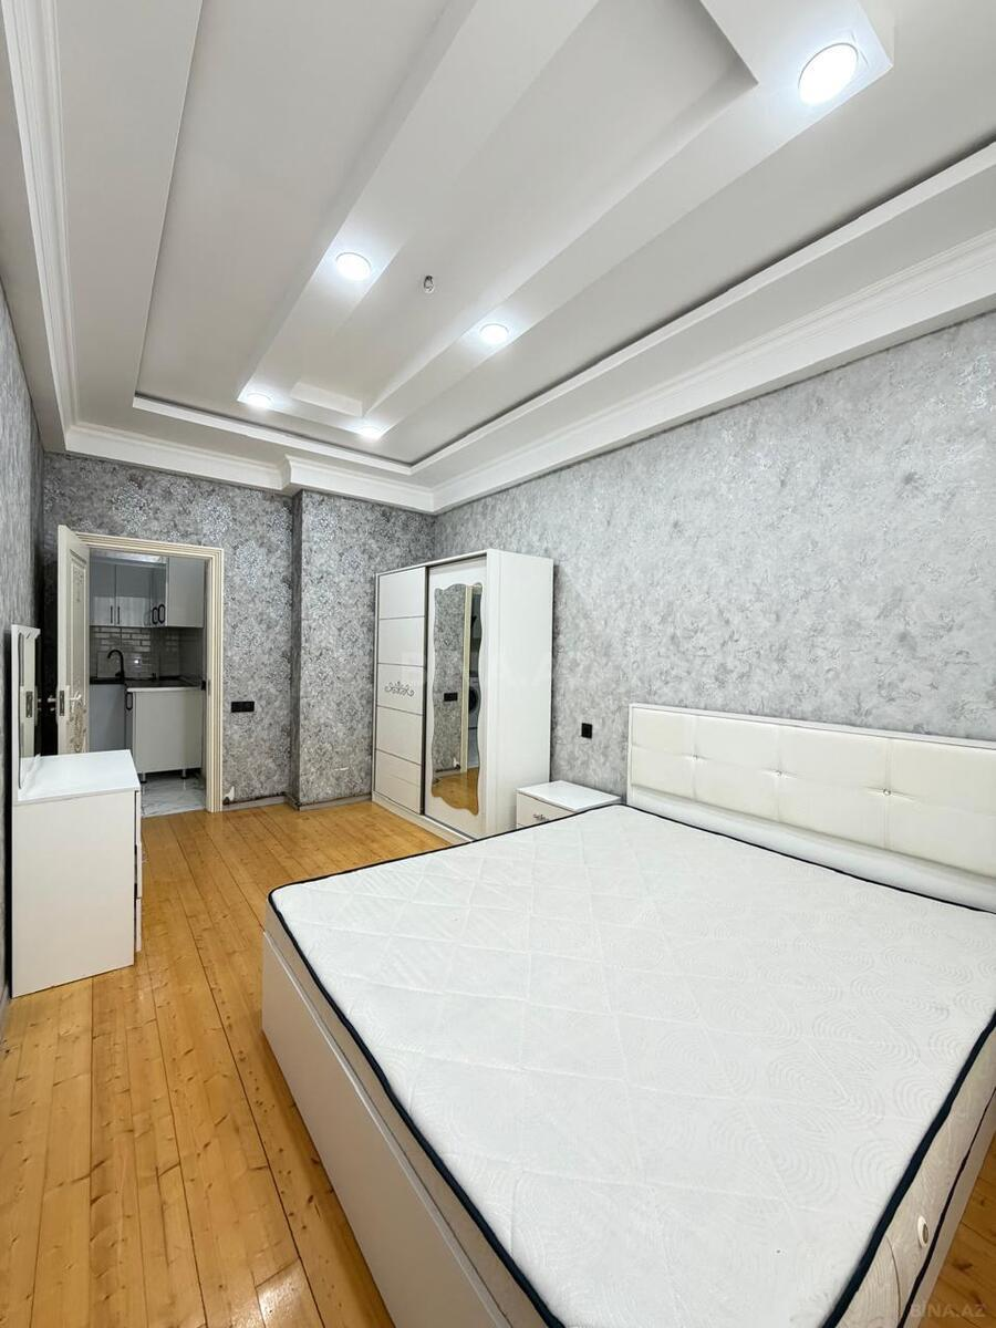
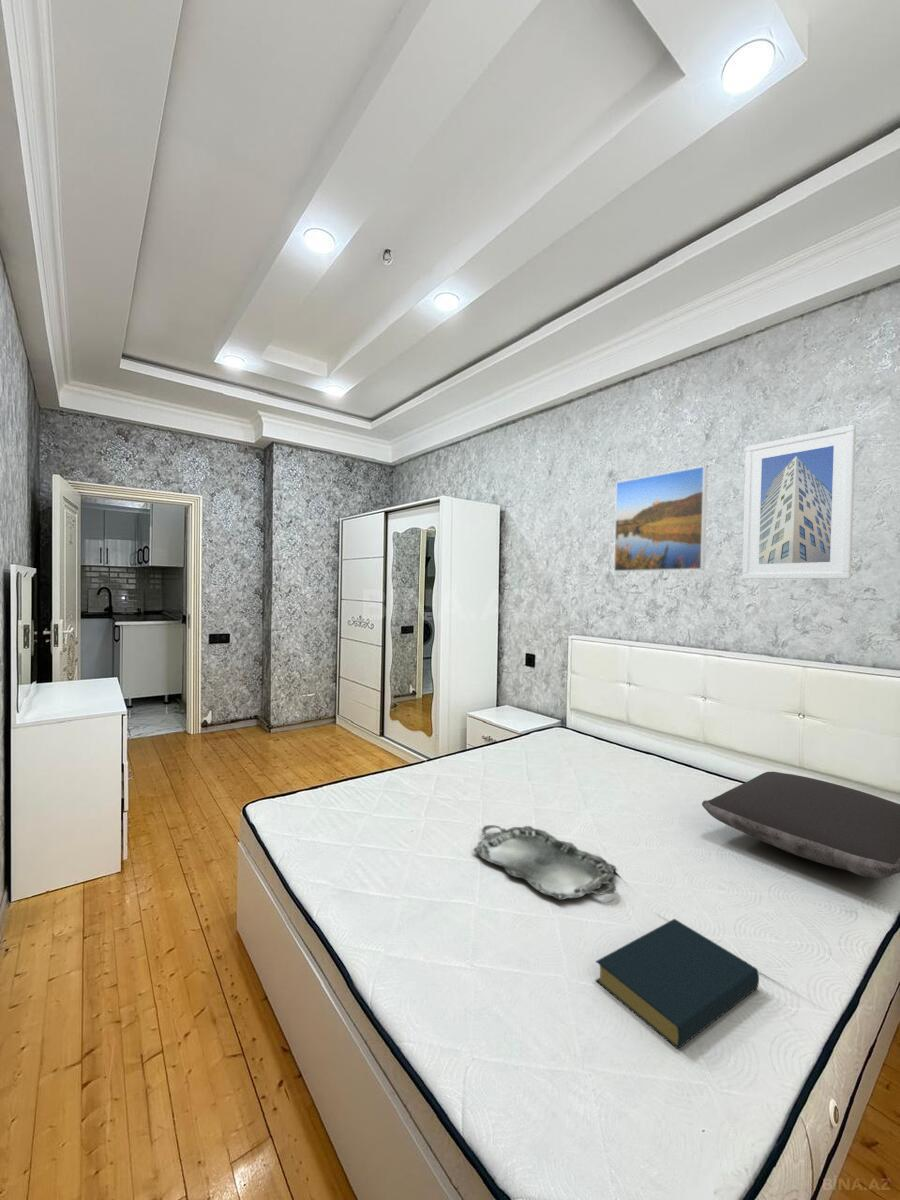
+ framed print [741,424,857,580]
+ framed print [613,465,708,573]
+ hardback book [594,918,760,1050]
+ pillow [701,771,900,880]
+ serving tray [472,824,617,901]
